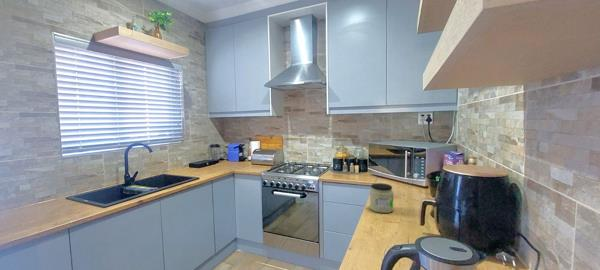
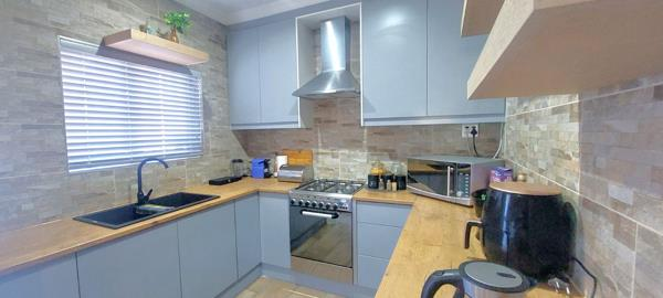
- jar [369,182,394,214]
